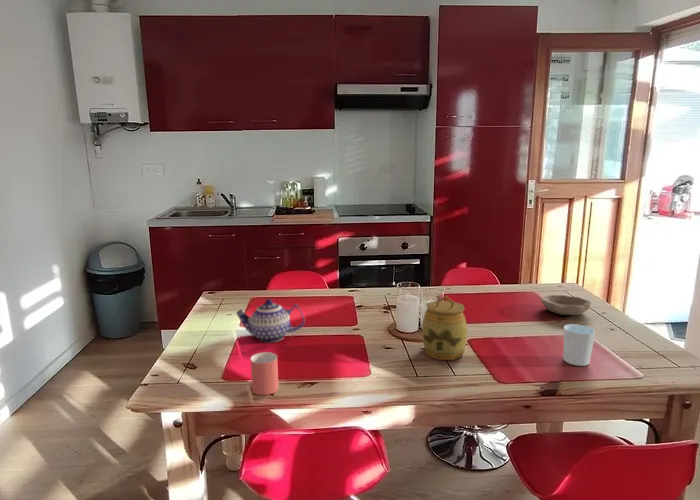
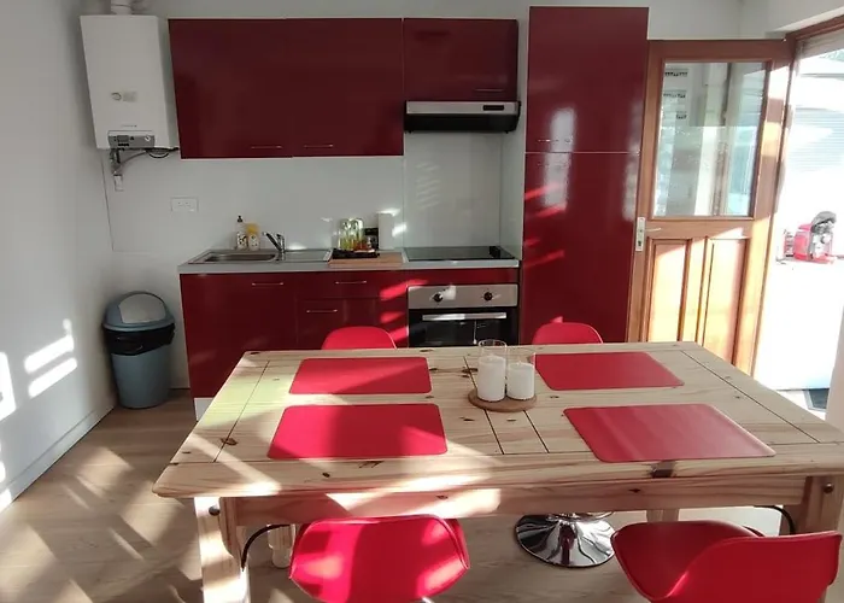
- teapot [235,298,306,343]
- bowl [540,294,592,316]
- cup [562,323,596,367]
- cup [250,351,279,396]
- jar [421,295,469,361]
